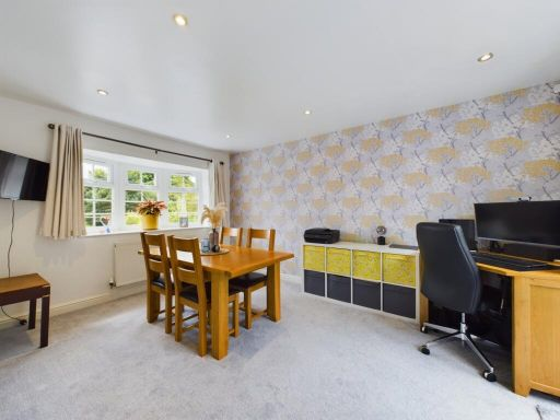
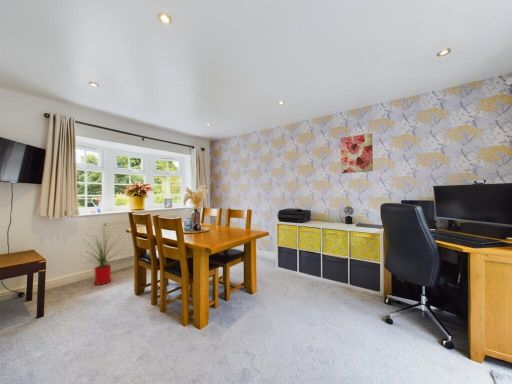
+ house plant [80,229,126,286]
+ wall art [340,132,374,174]
